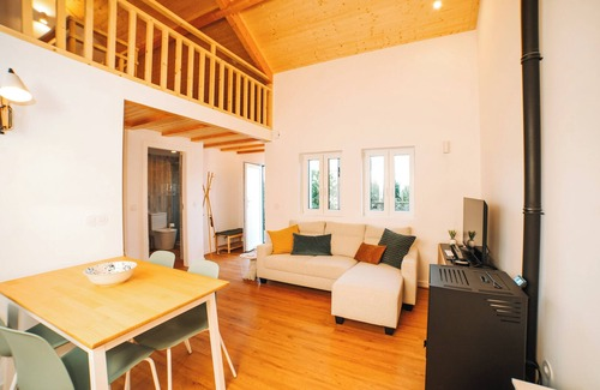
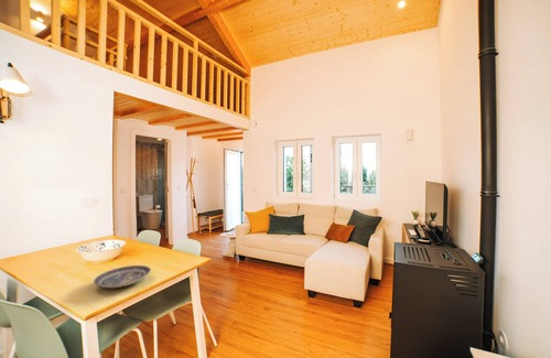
+ plate [93,264,152,289]
